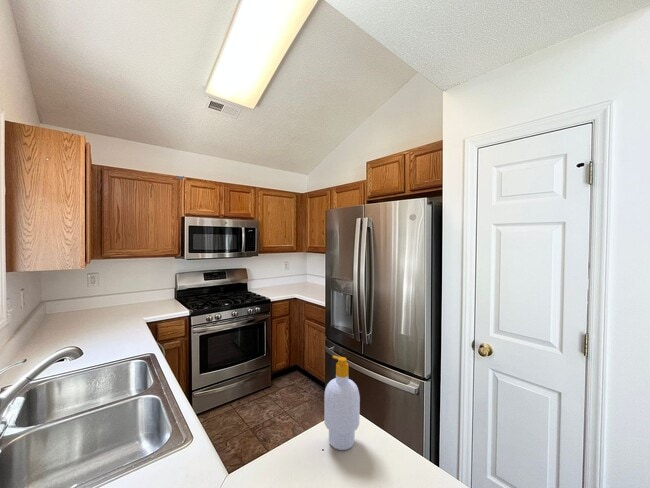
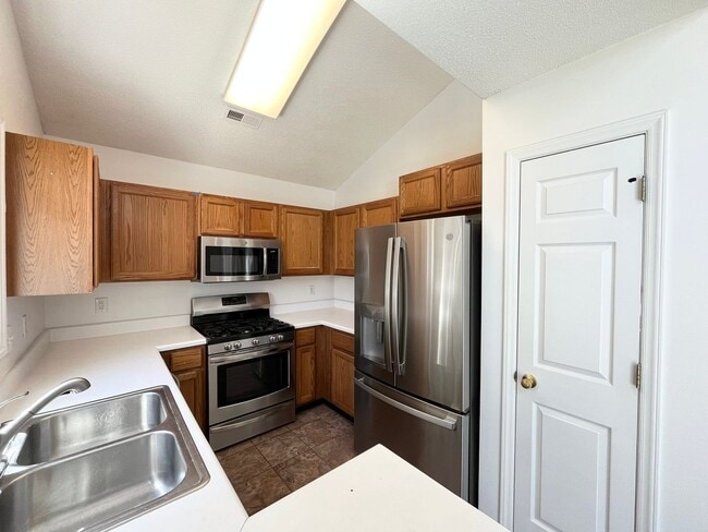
- soap bottle [323,355,361,451]
